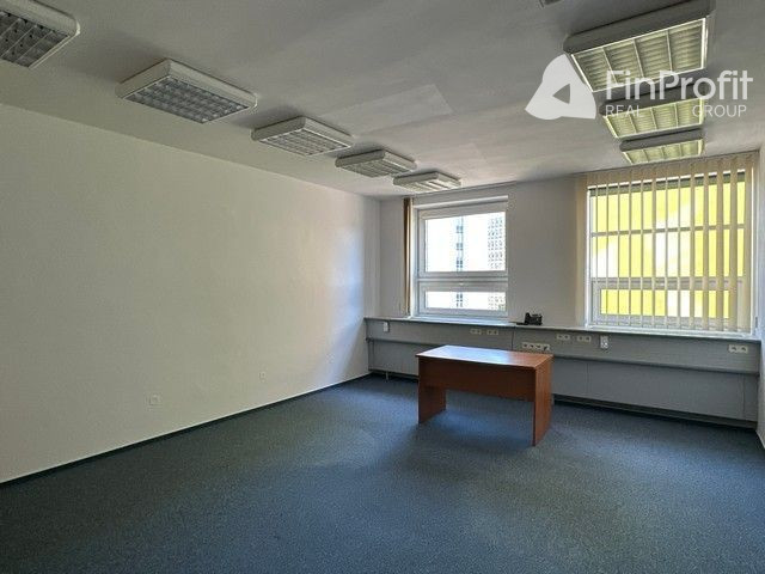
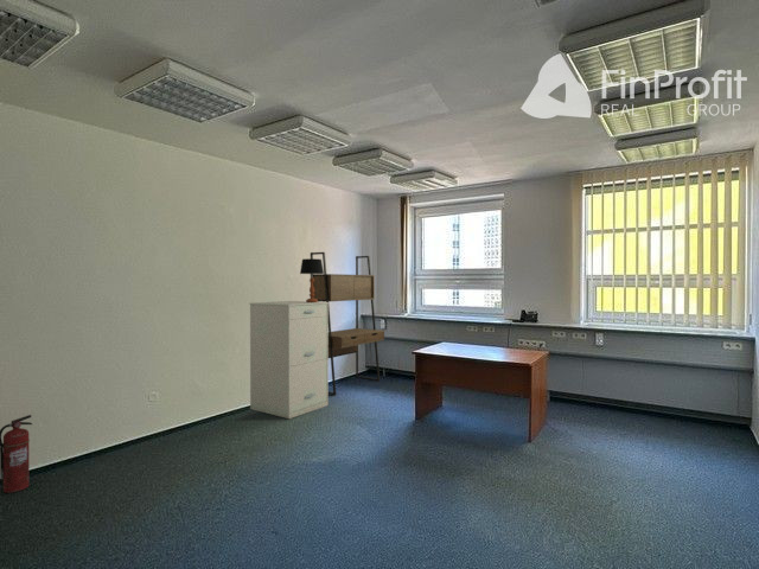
+ table lamp [299,257,324,302]
+ desk [310,251,385,396]
+ filing cabinet [248,300,330,420]
+ fire extinguisher [0,414,33,494]
